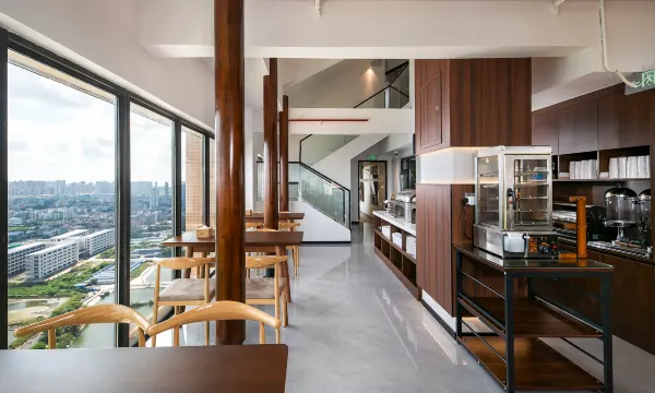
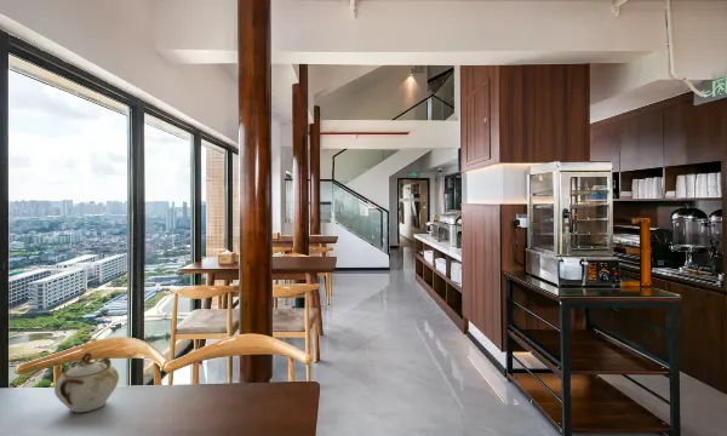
+ sugar bowl [53,351,120,413]
